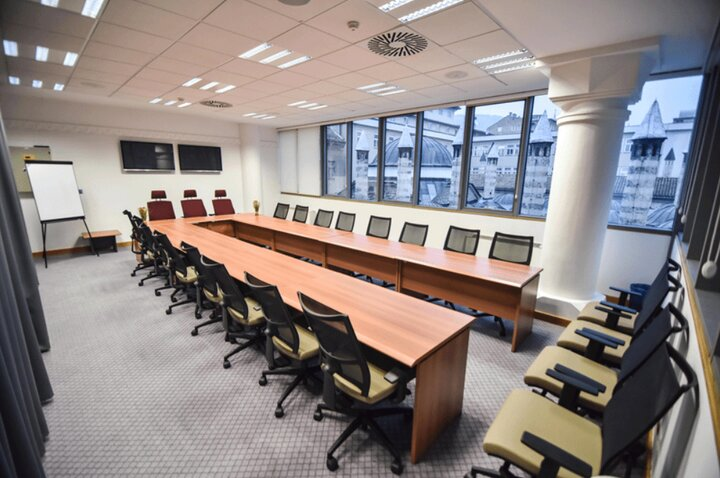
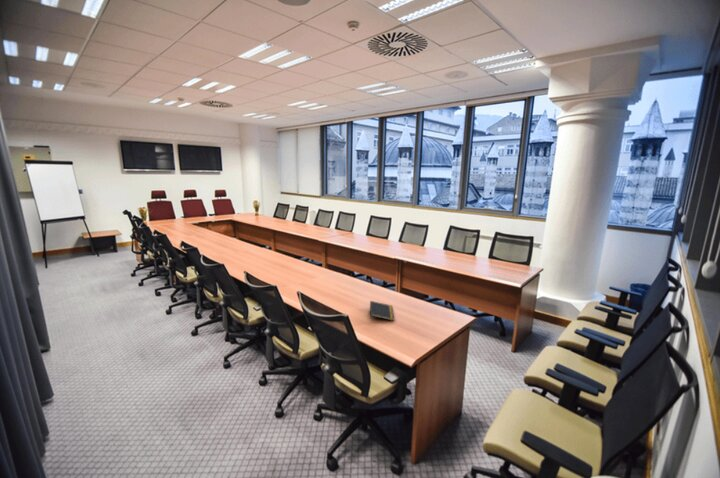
+ notepad [369,300,395,322]
